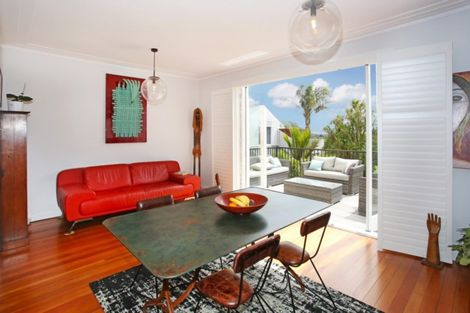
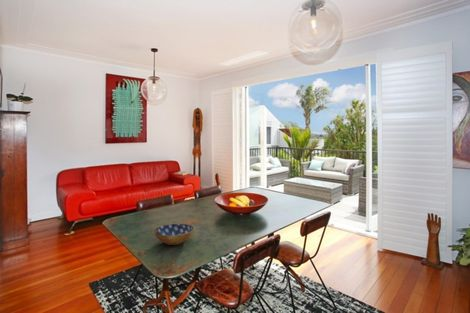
+ bowl [152,223,196,246]
